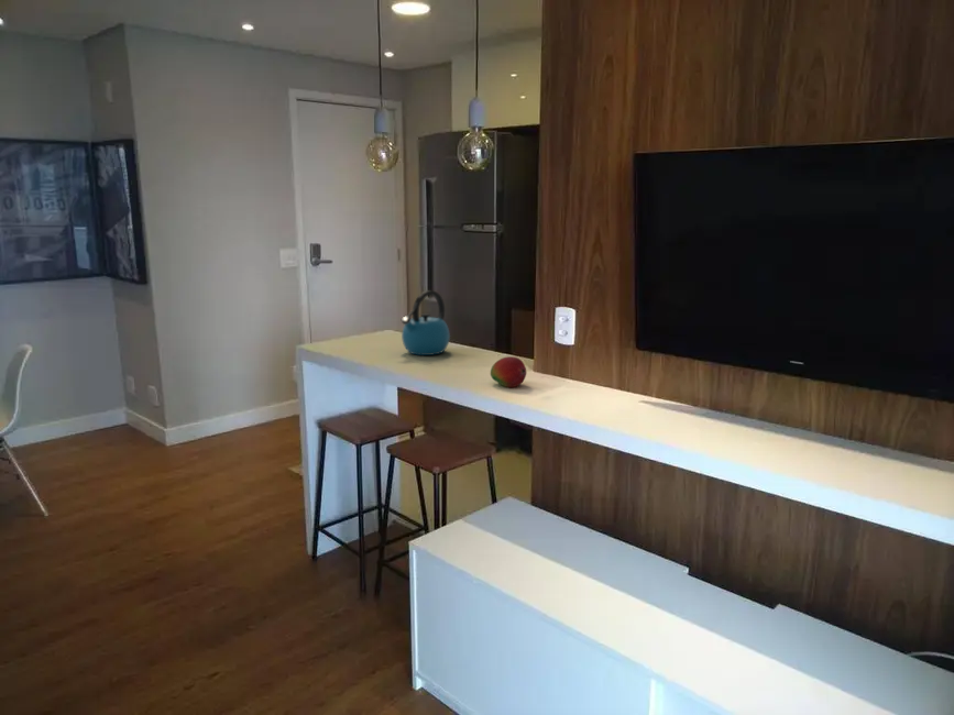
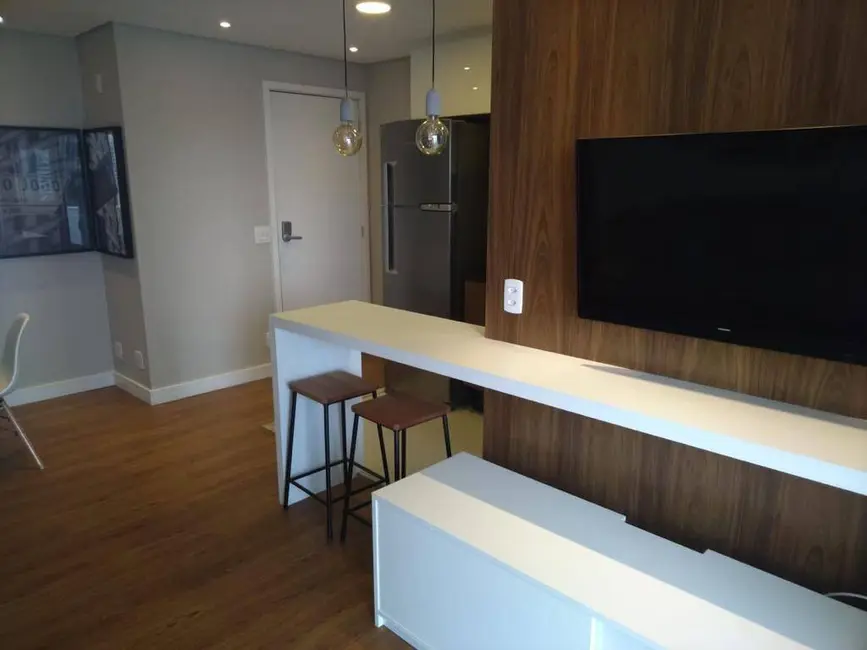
- fruit [490,355,527,388]
- kettle [401,289,451,356]
